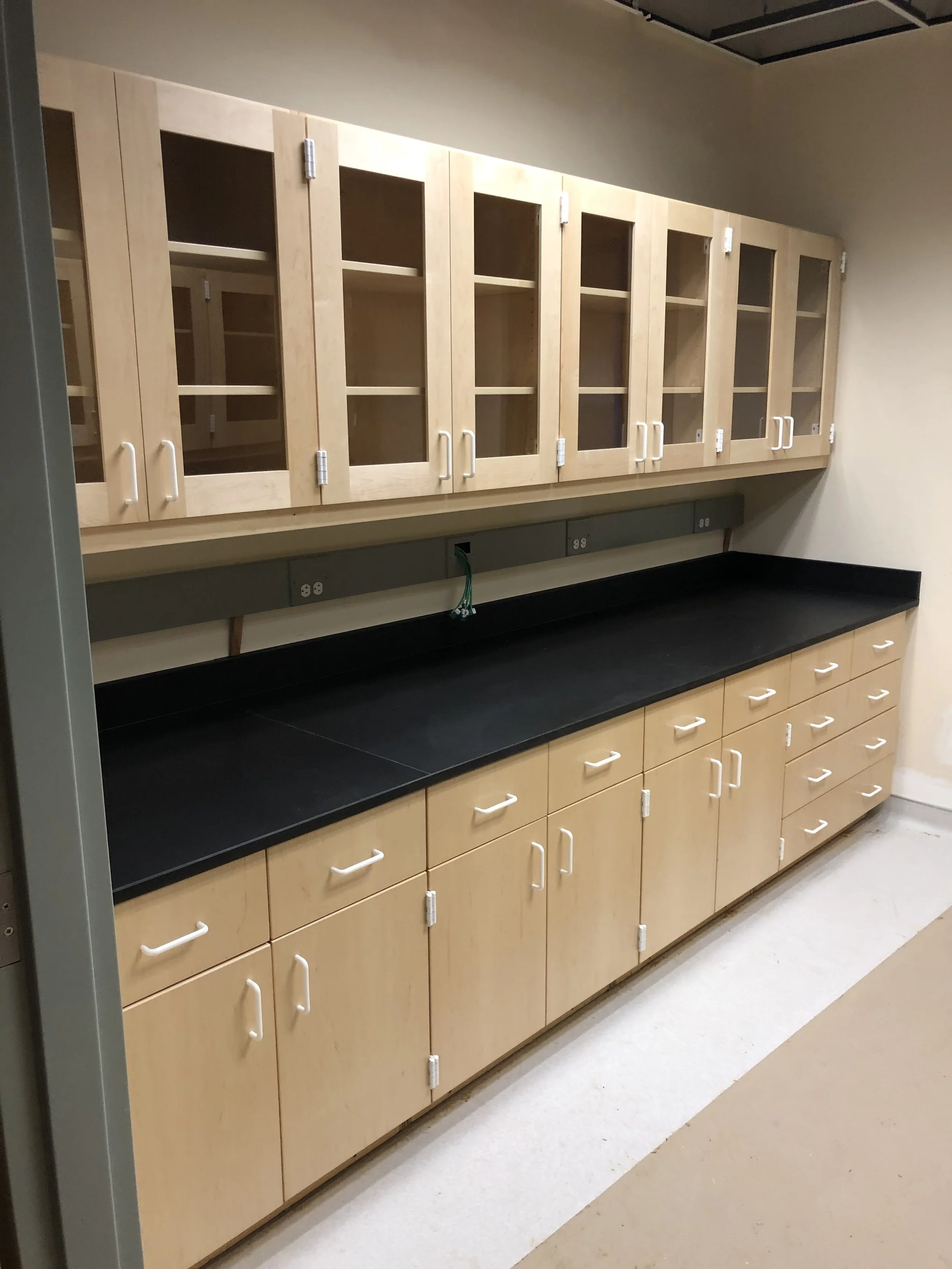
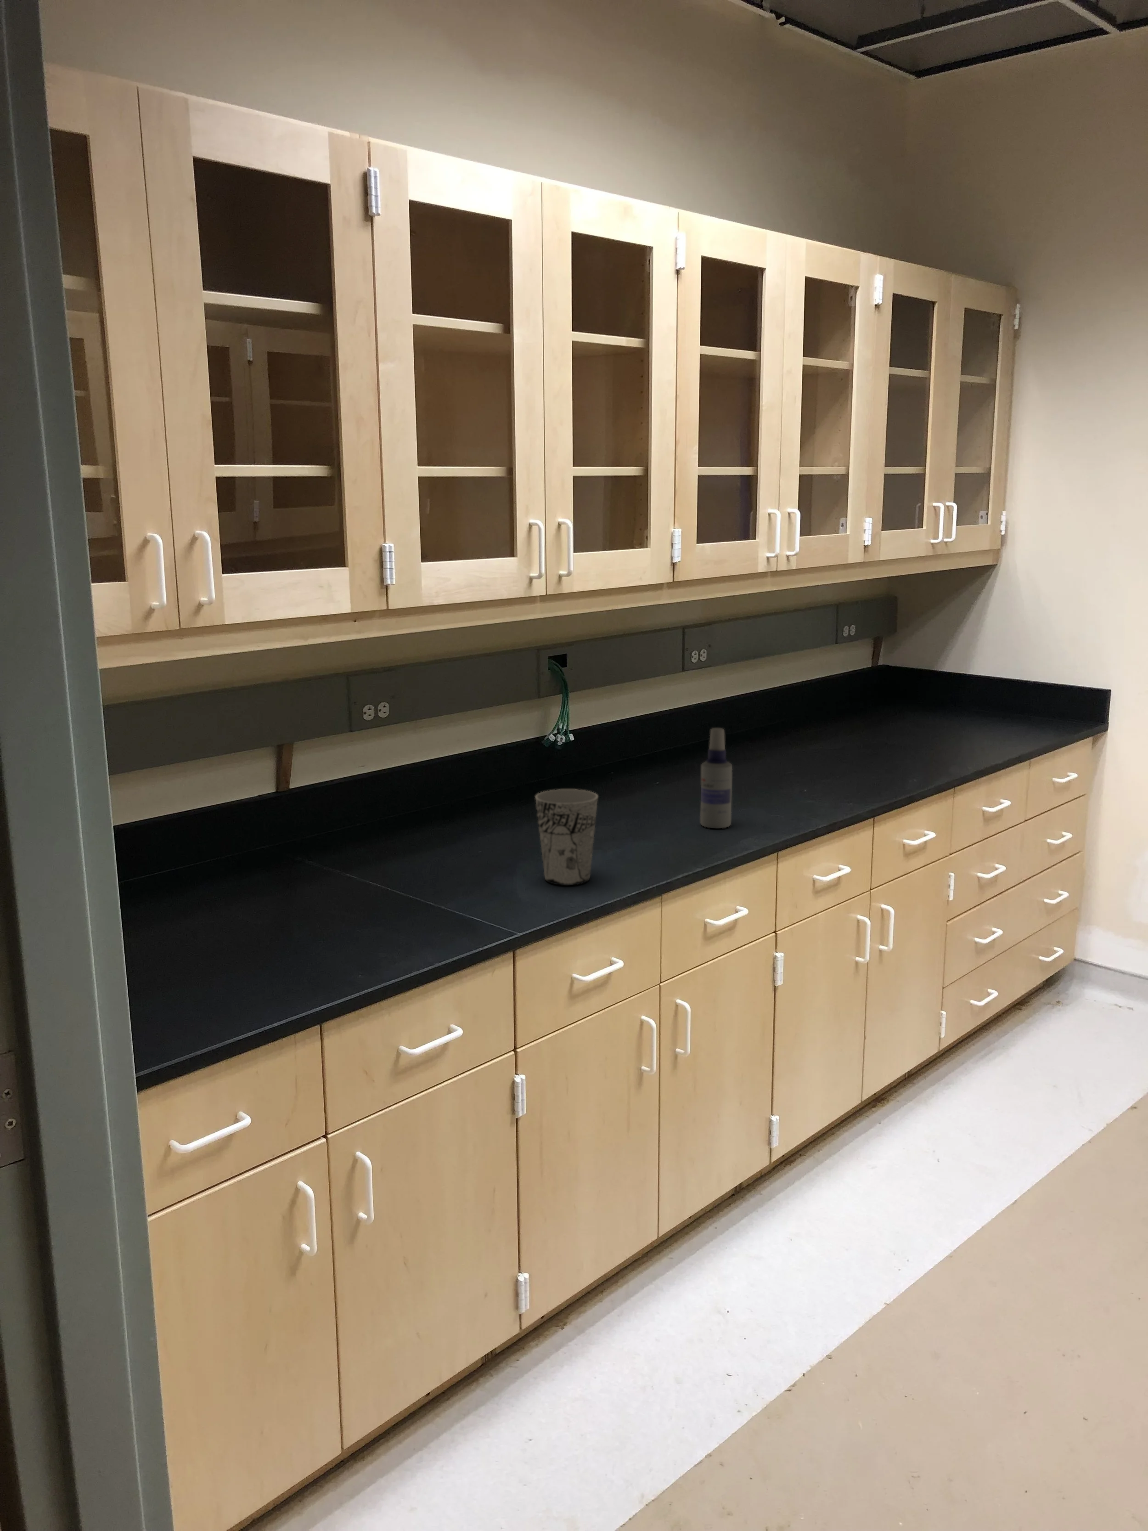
+ cup [535,789,598,886]
+ spray bottle [699,727,733,829]
